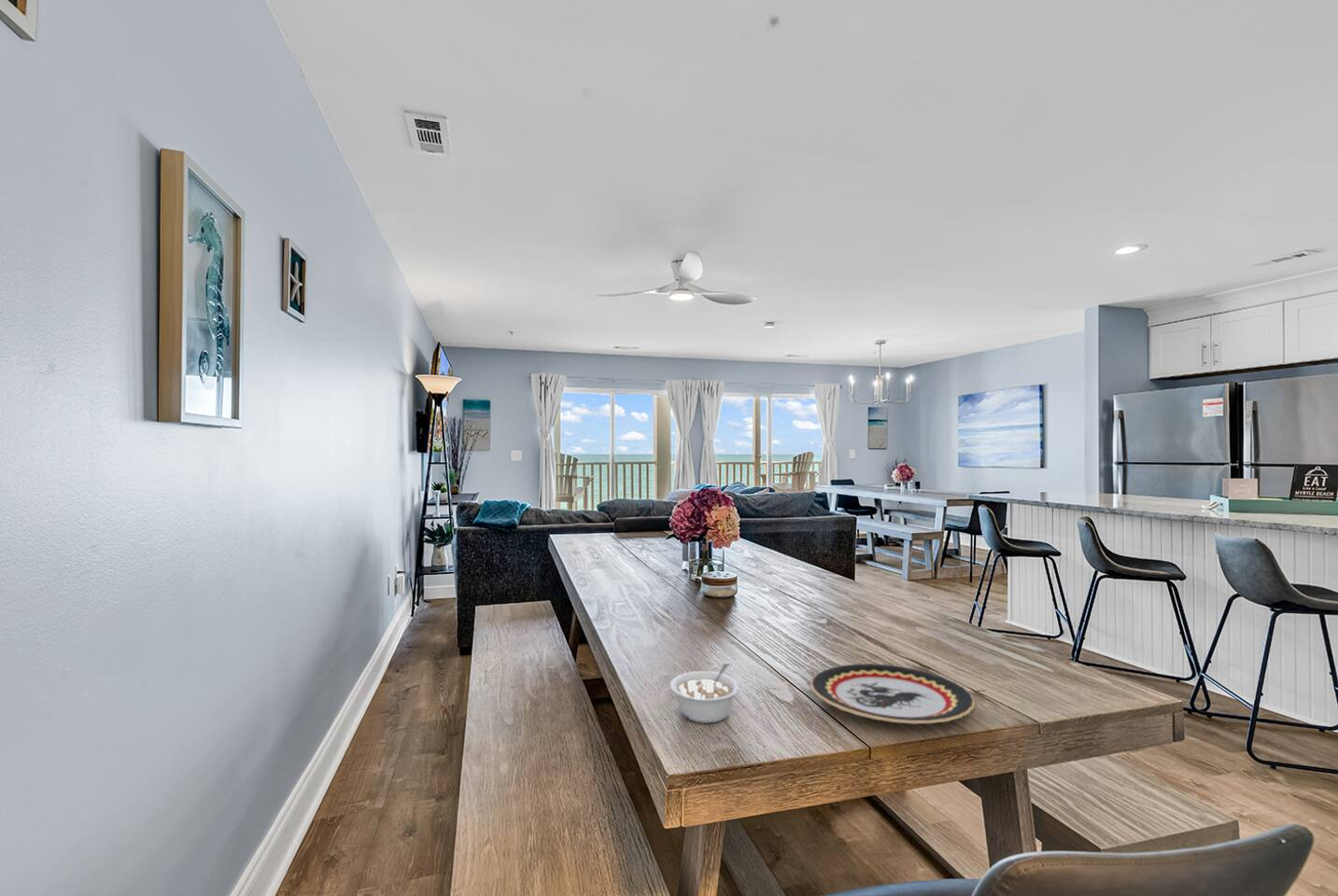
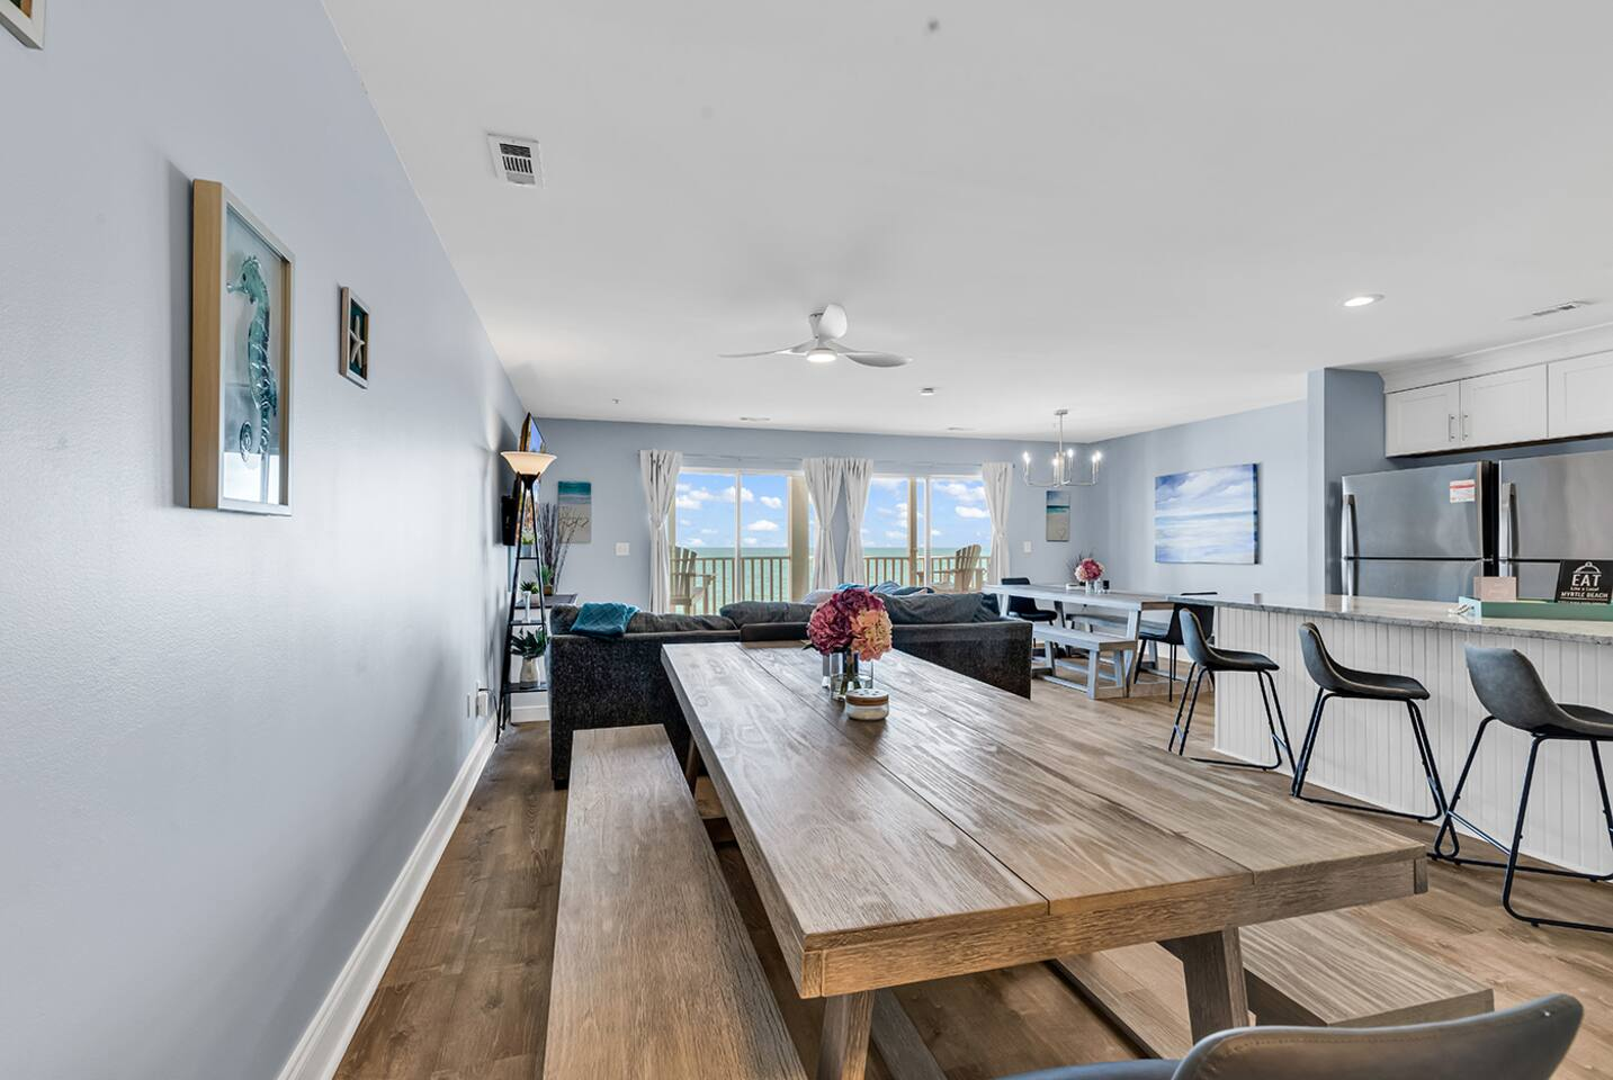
- plate [810,663,976,725]
- legume [669,663,741,724]
